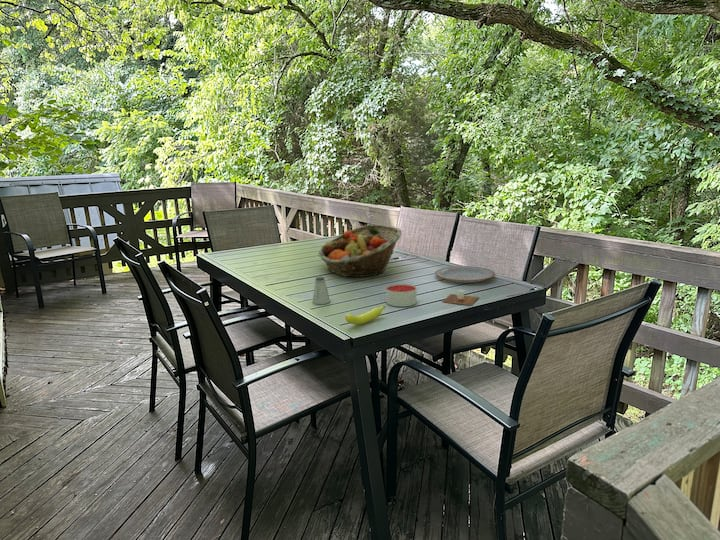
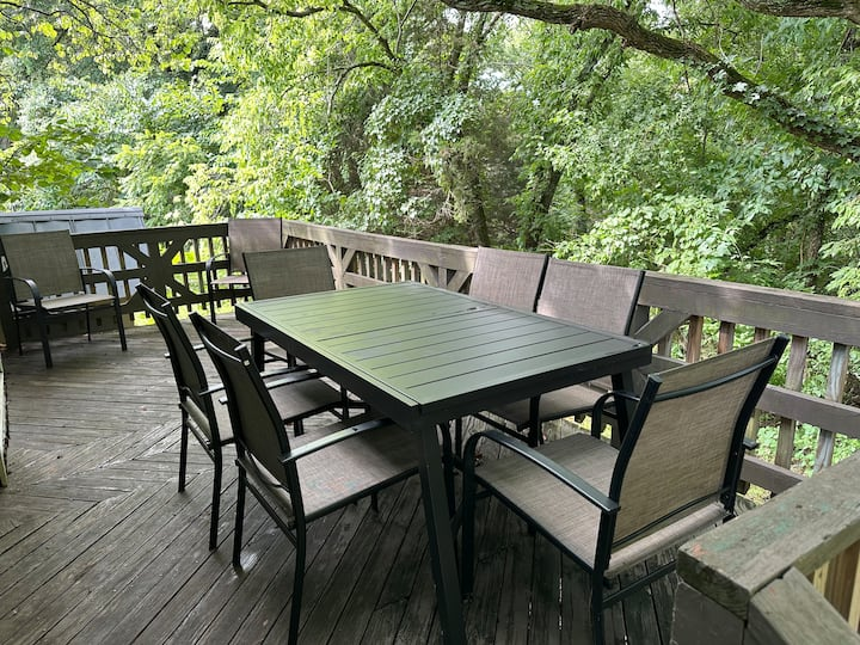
- cup [441,286,480,306]
- plate [434,265,496,284]
- banana [345,303,386,326]
- fruit basket [317,224,403,278]
- saltshaker [312,276,331,305]
- candle [385,283,417,308]
